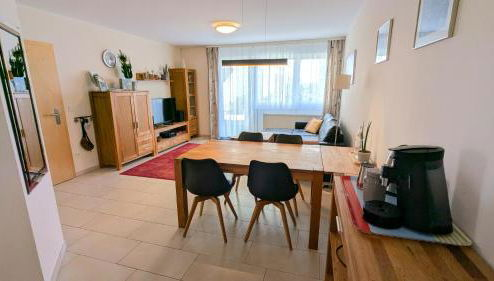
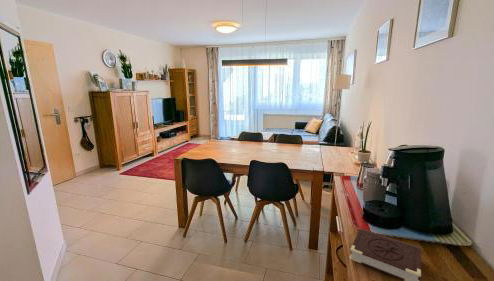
+ book [349,228,422,281]
